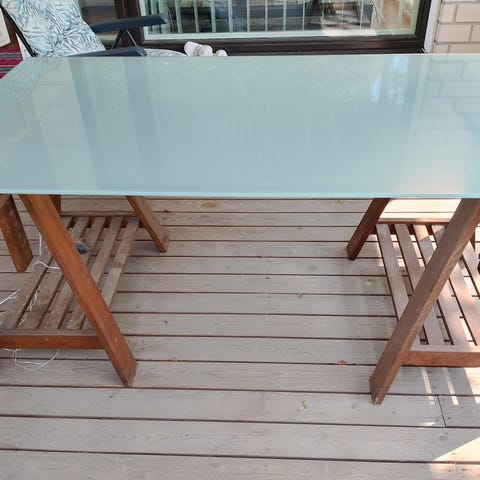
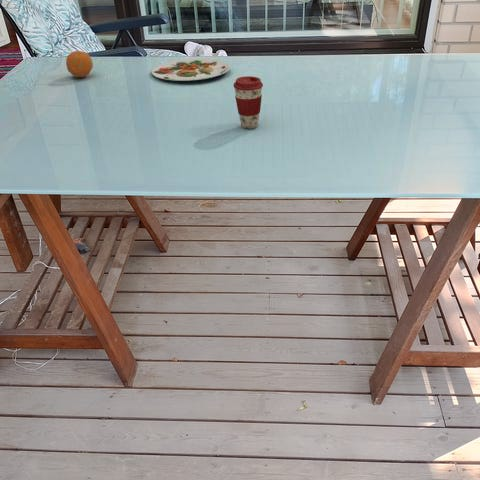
+ coffee cup [233,75,264,130]
+ fruit [65,50,94,78]
+ plate [151,57,231,82]
